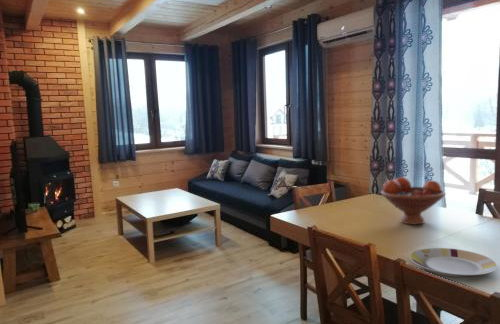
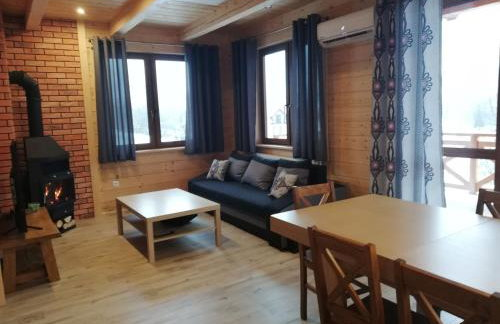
- fruit bowl [380,176,447,226]
- plate [409,247,498,278]
